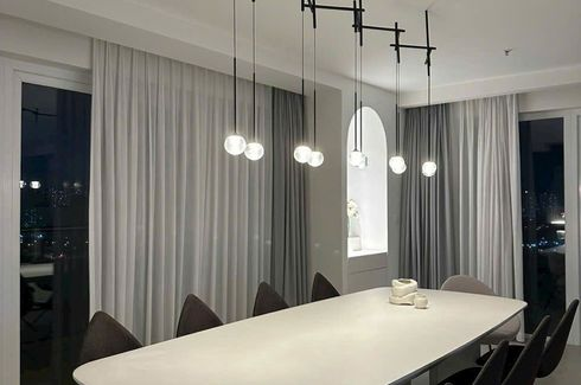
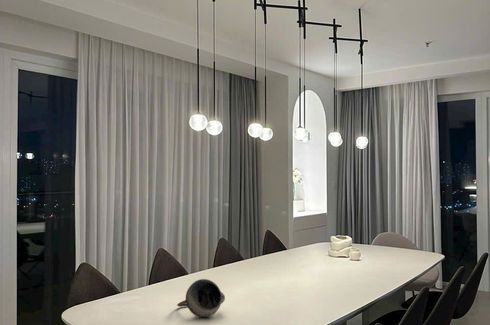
+ teapot [176,278,226,318]
